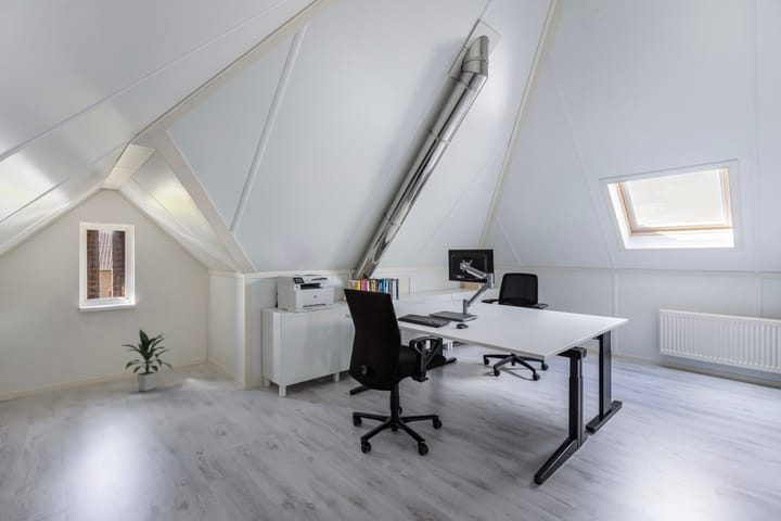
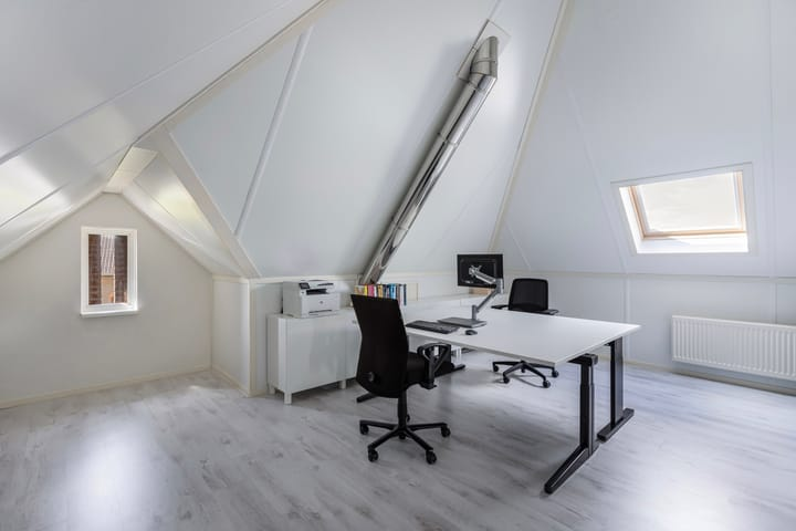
- indoor plant [121,328,174,392]
